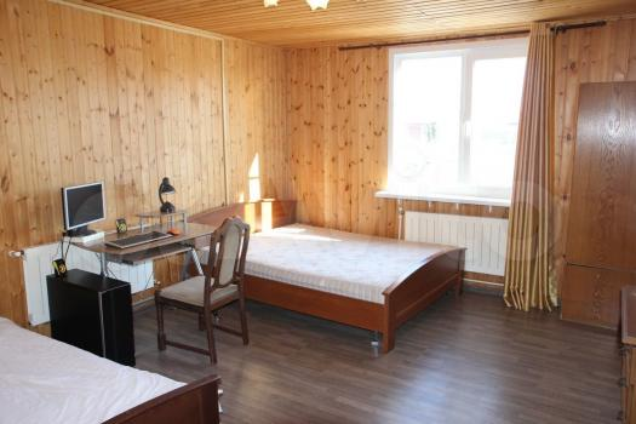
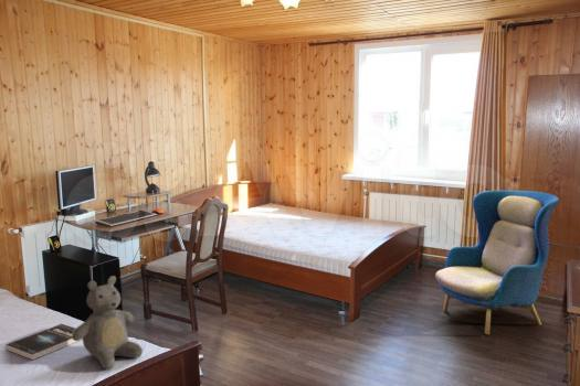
+ book [4,323,83,361]
+ teddy bear [72,275,144,371]
+ armchair [434,190,560,335]
